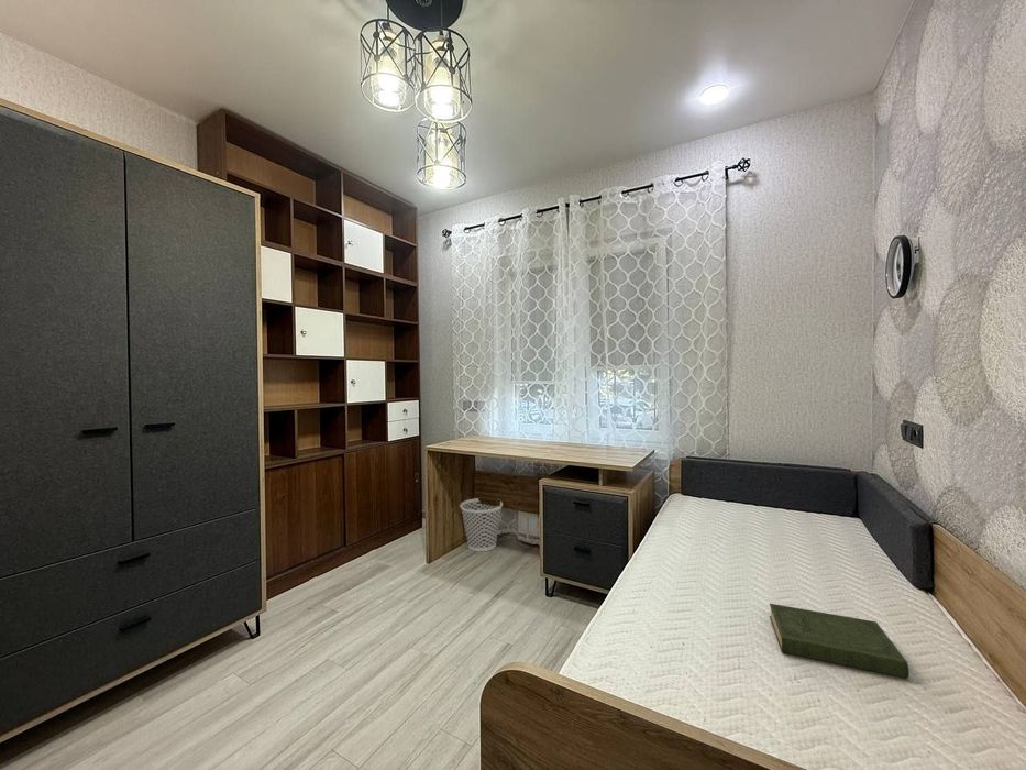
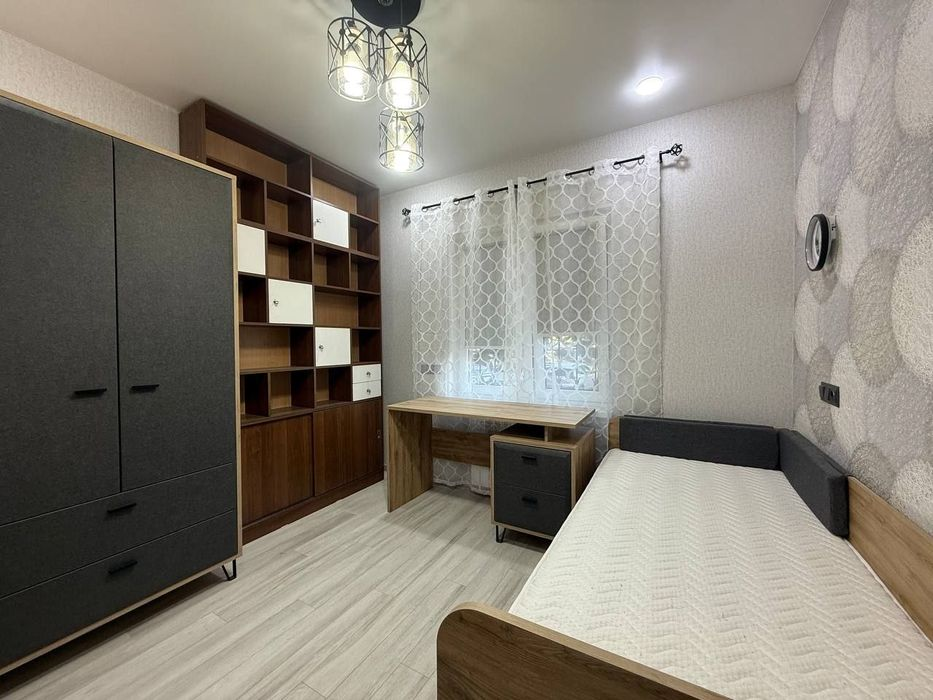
- book [769,603,911,680]
- wastebasket [459,497,504,552]
